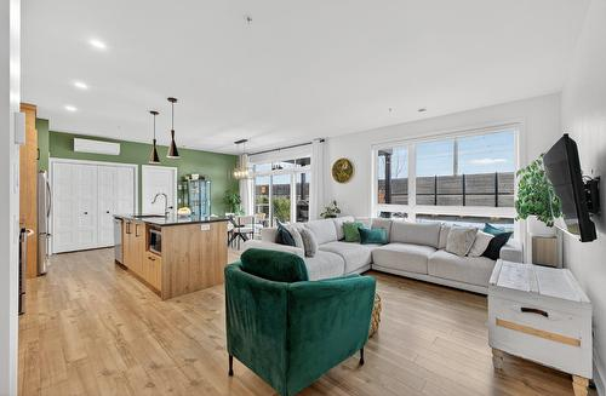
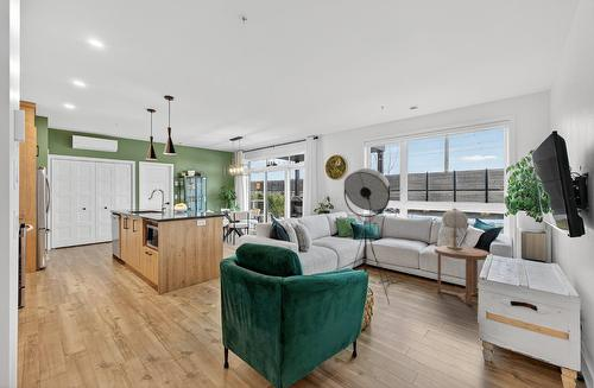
+ side table [434,244,491,306]
+ table lamp [441,206,469,249]
+ floor lamp [343,167,411,306]
